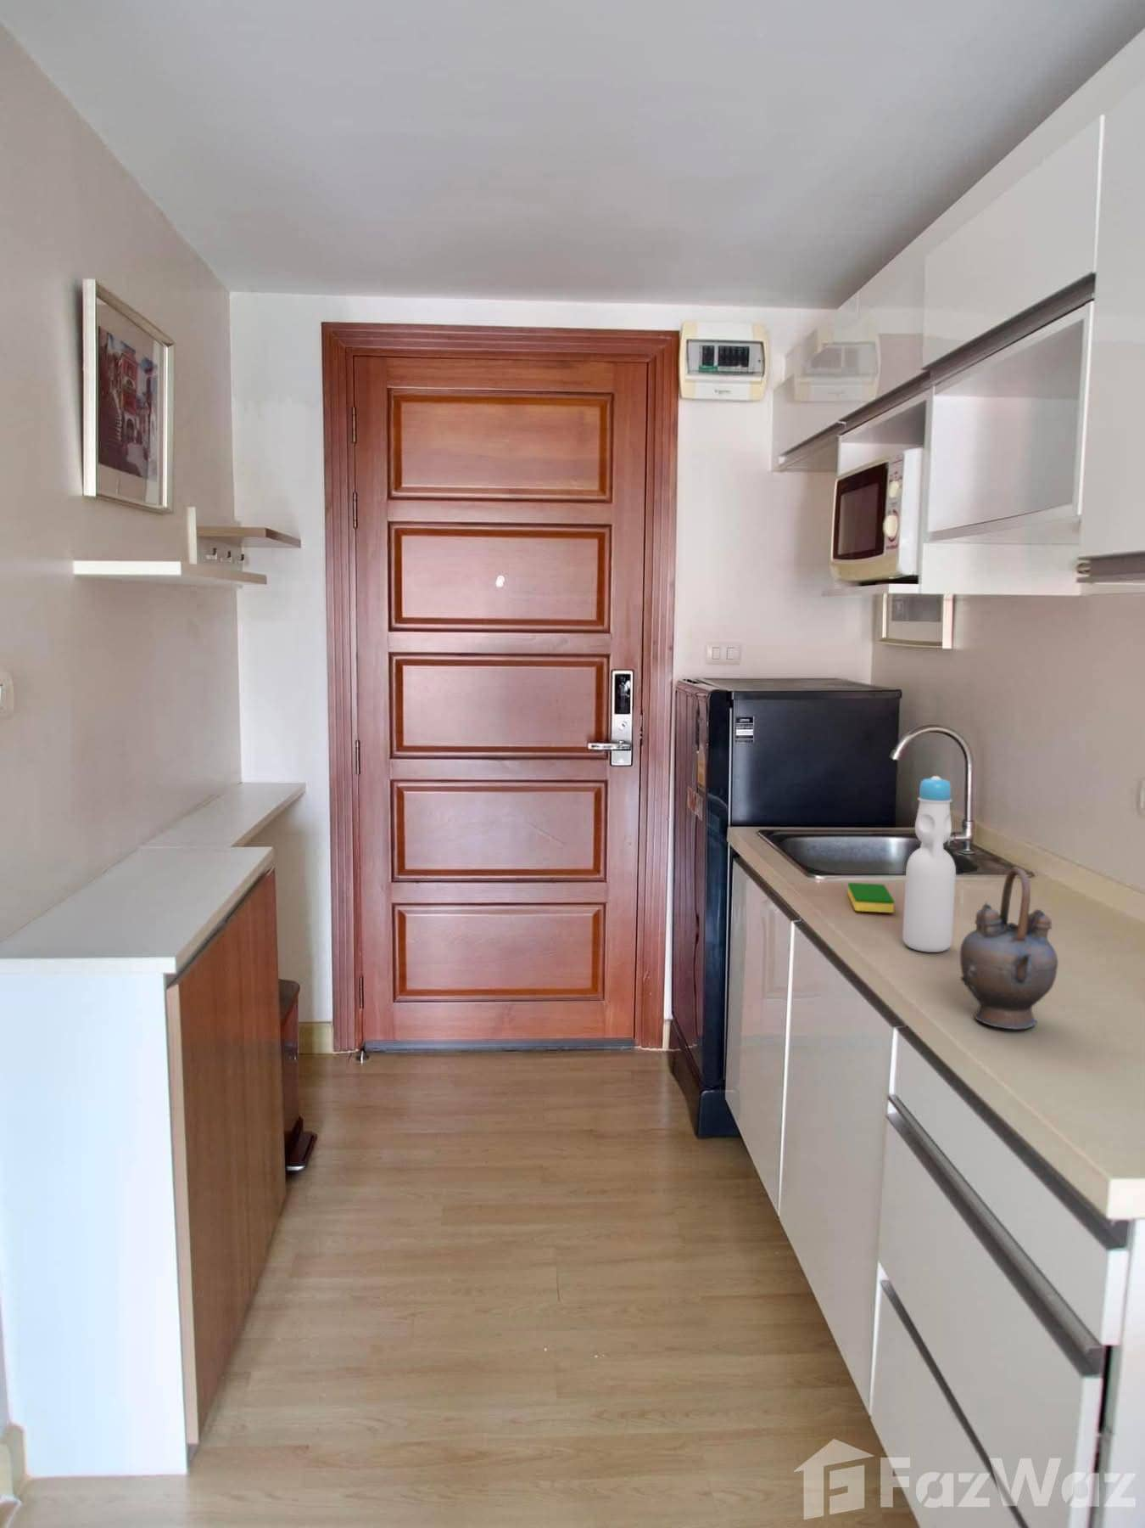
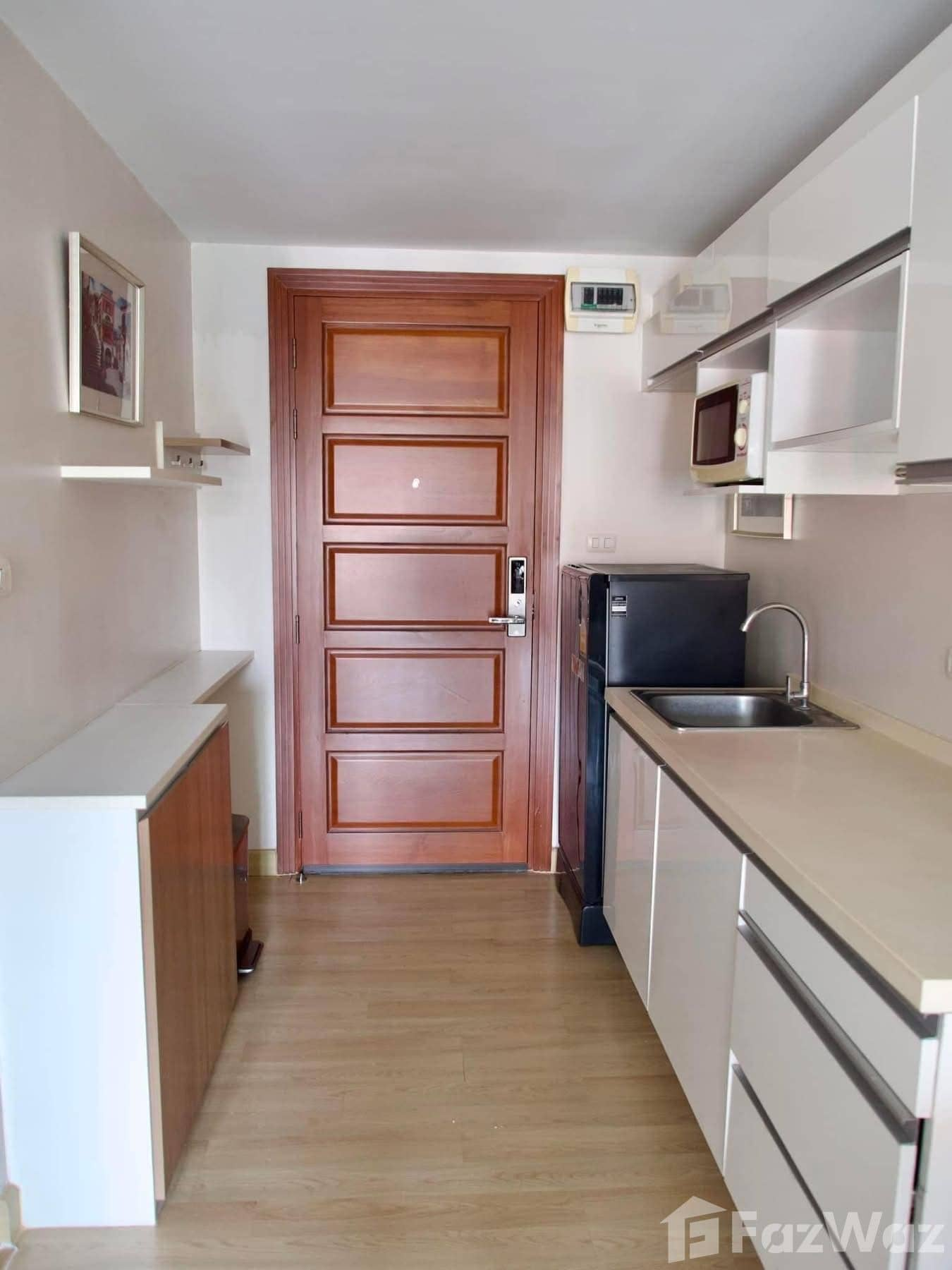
- dish sponge [847,882,895,913]
- teapot [960,866,1058,1031]
- bottle [902,775,956,953]
